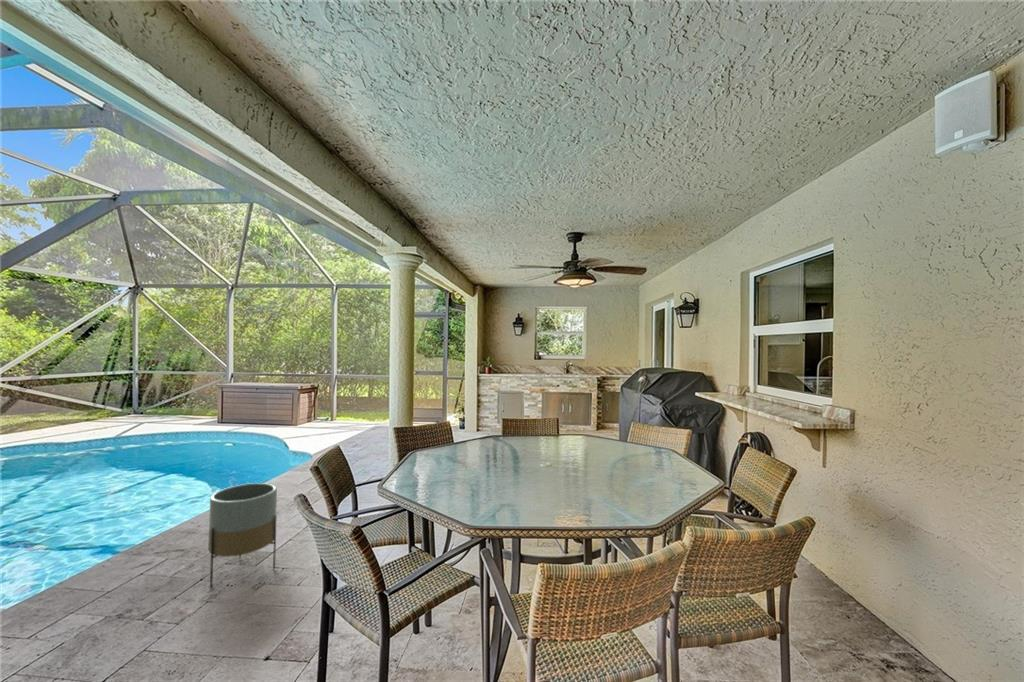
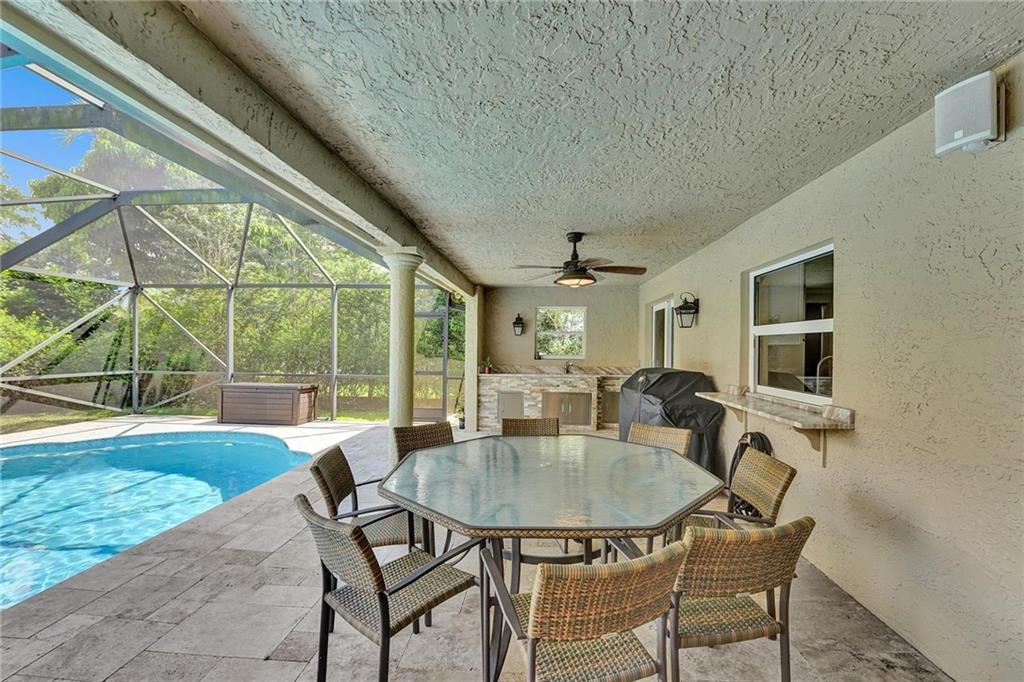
- planter [207,482,278,587]
